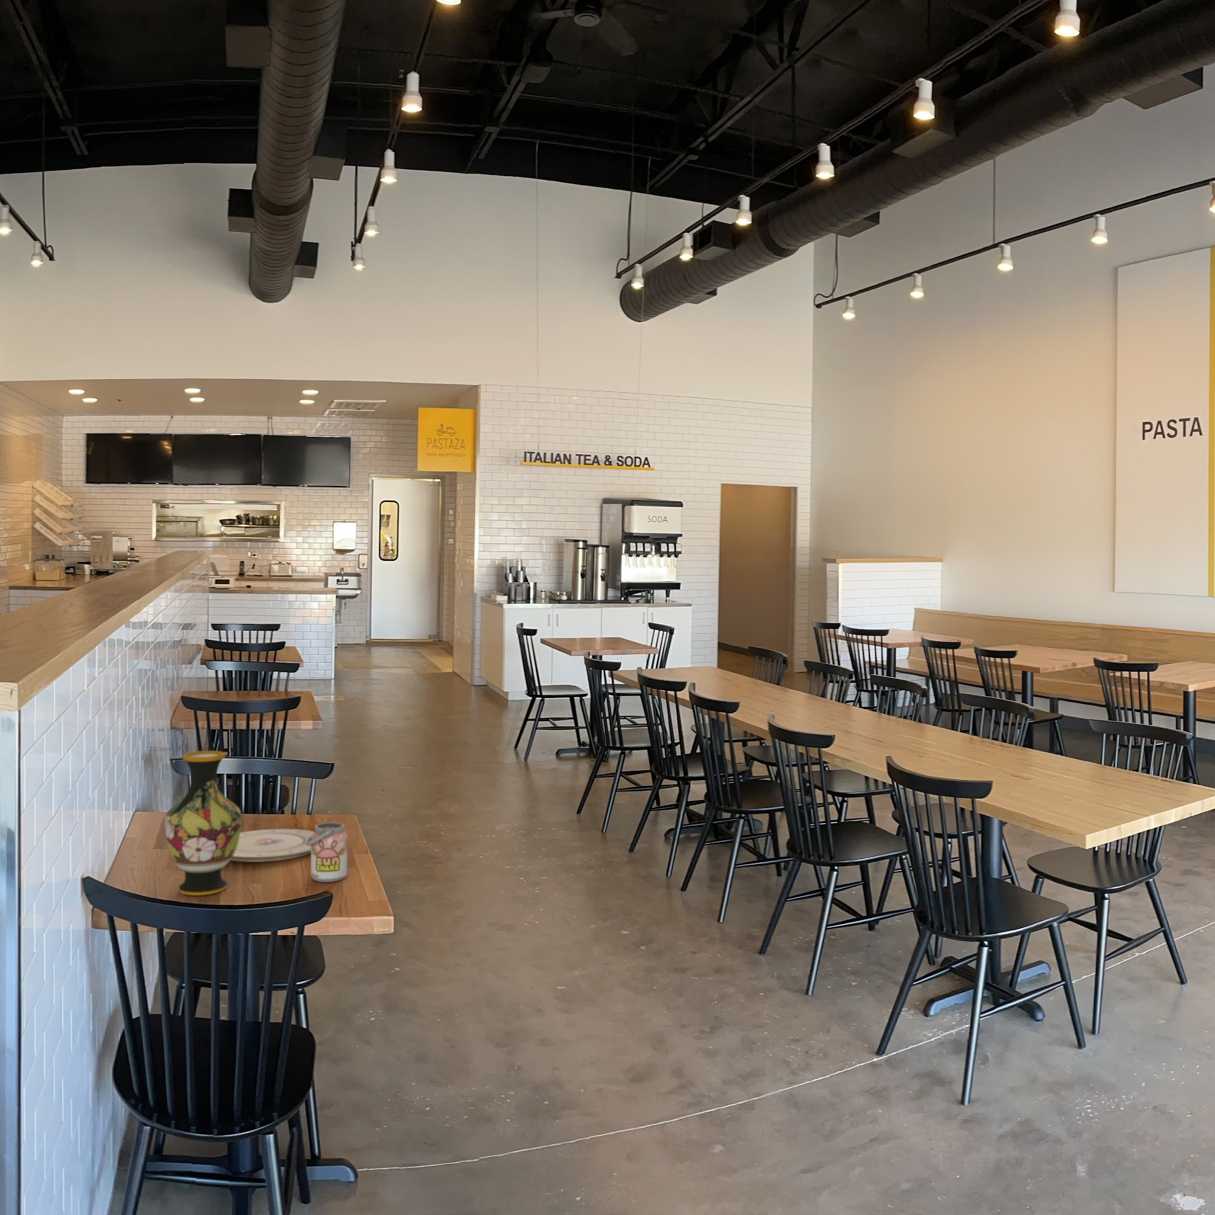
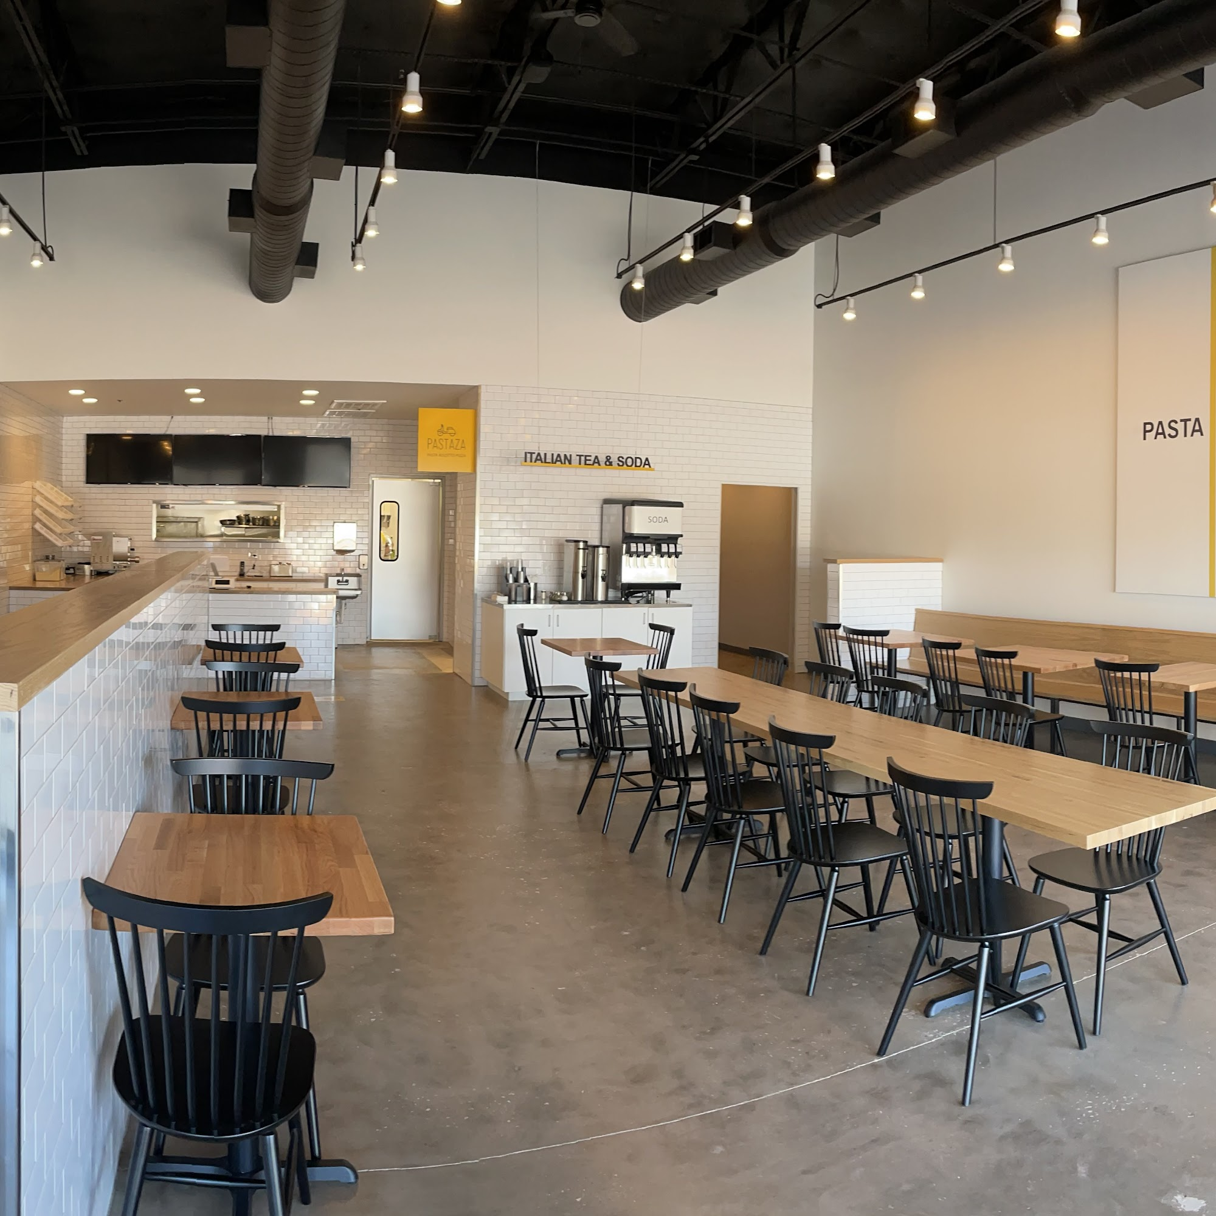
- beverage can [306,821,348,882]
- plate [230,828,315,862]
- vase [164,750,241,896]
